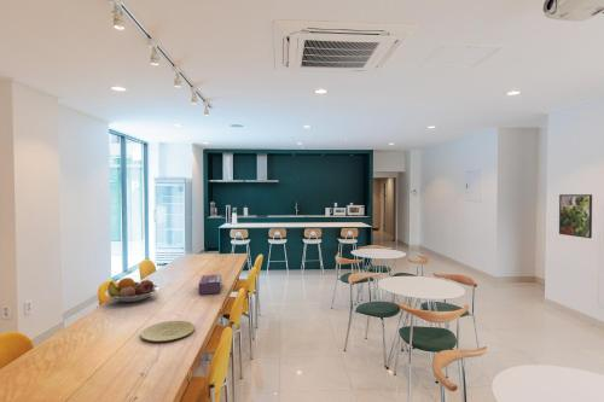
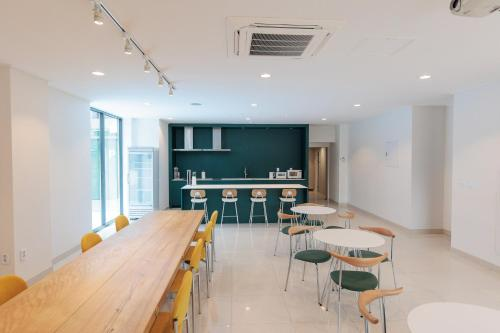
- tissue box [198,273,222,296]
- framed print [558,193,593,239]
- plate [139,320,196,343]
- fruit bowl [104,276,161,303]
